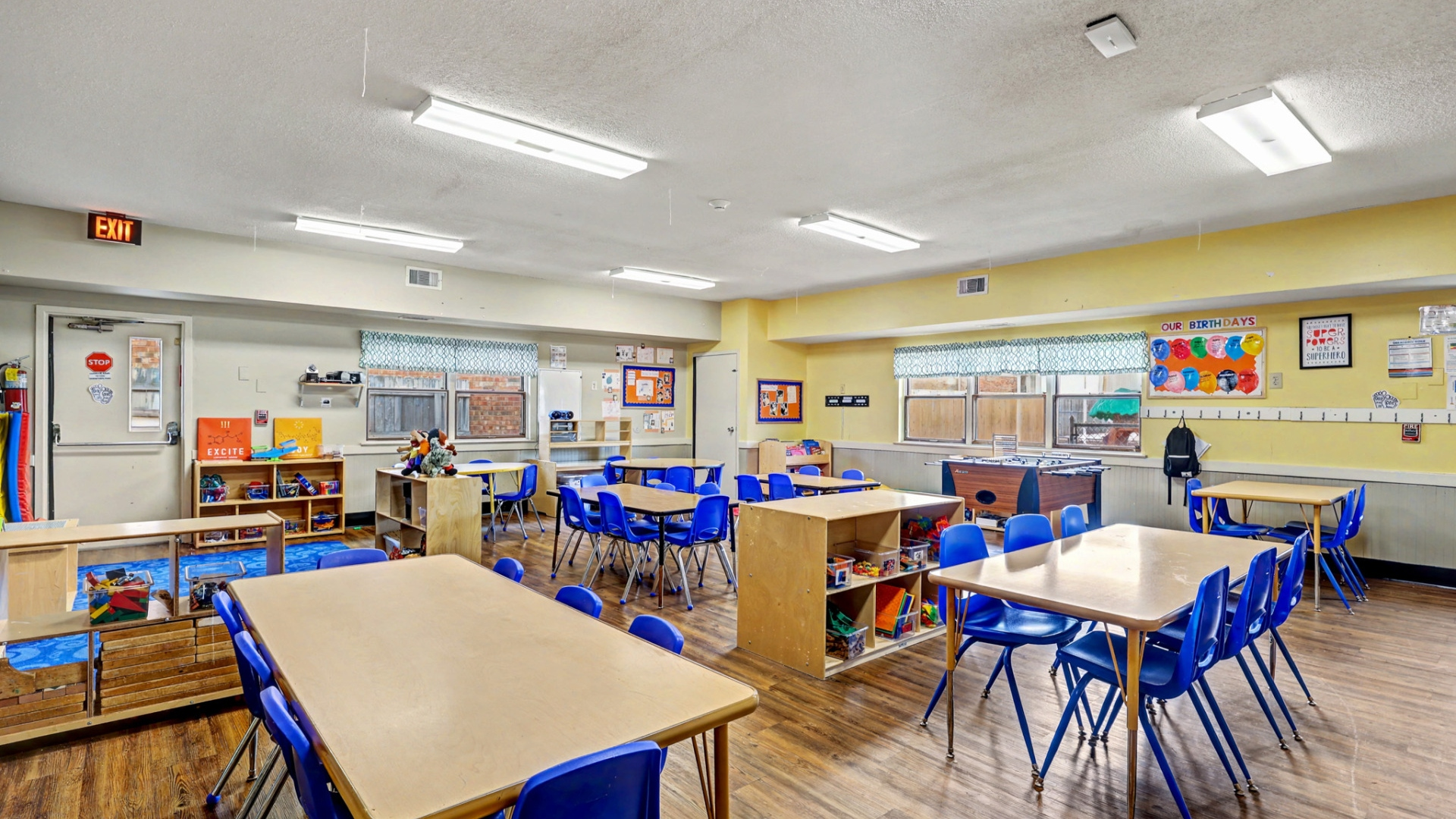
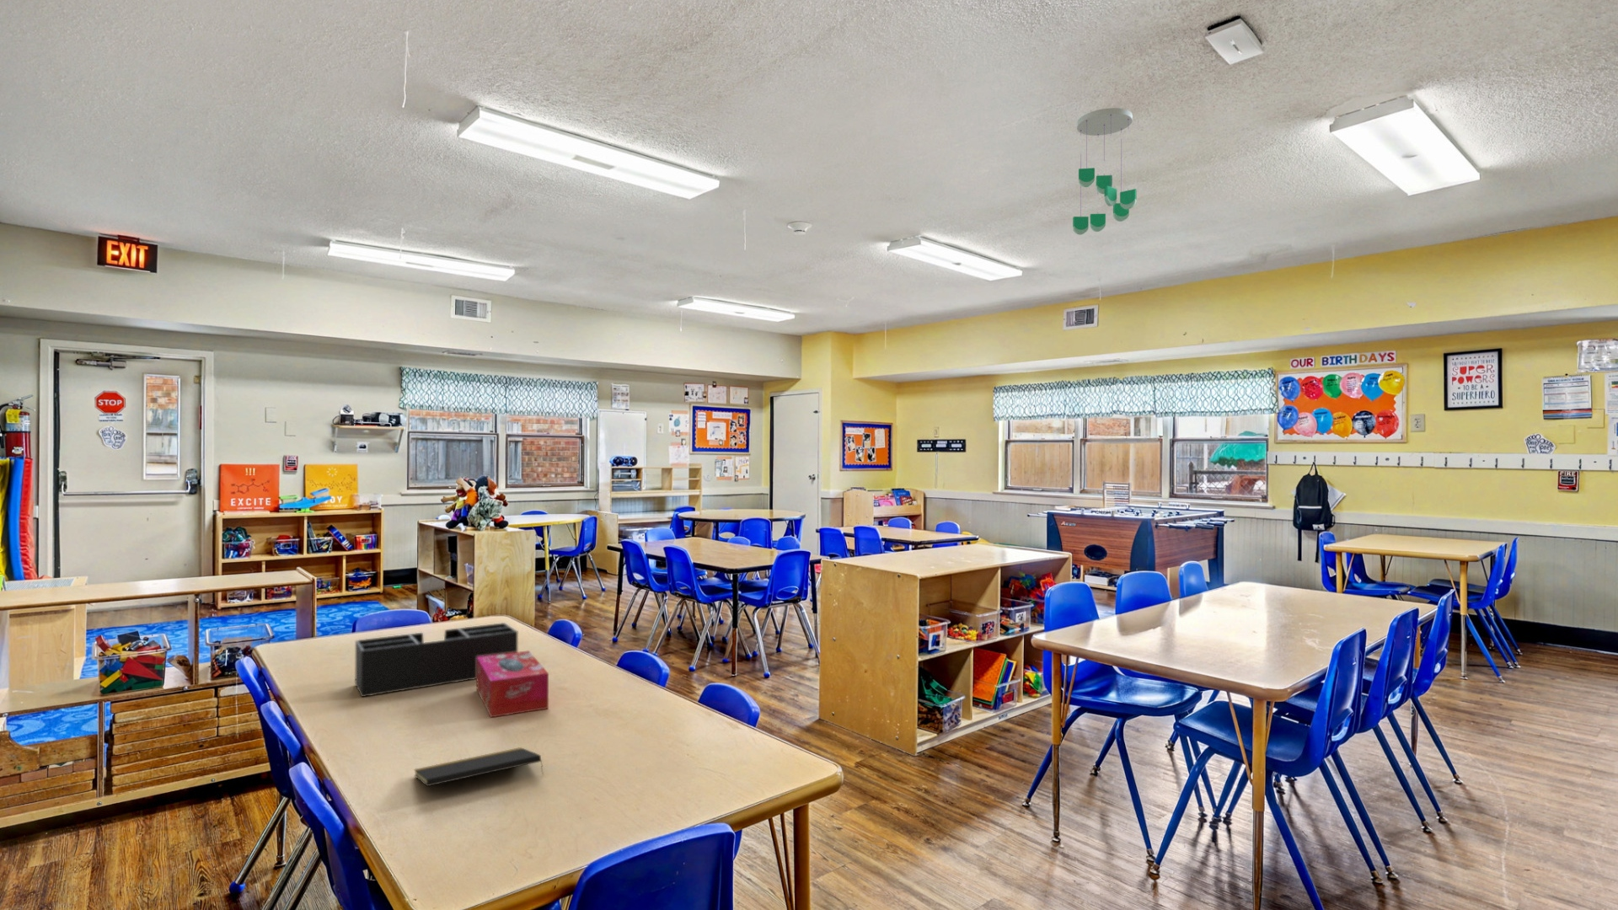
+ tissue box [476,650,549,718]
+ desk organizer [353,622,518,698]
+ notepad [413,747,545,787]
+ ceiling mobile [1072,107,1138,236]
